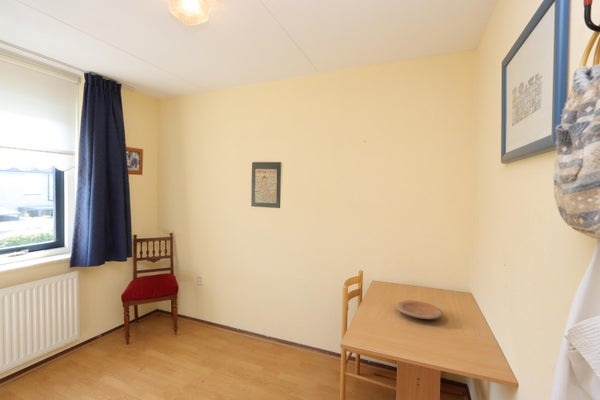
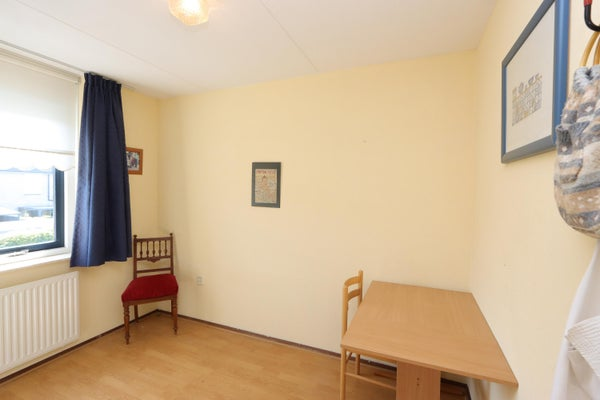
- plate [395,299,443,320]
